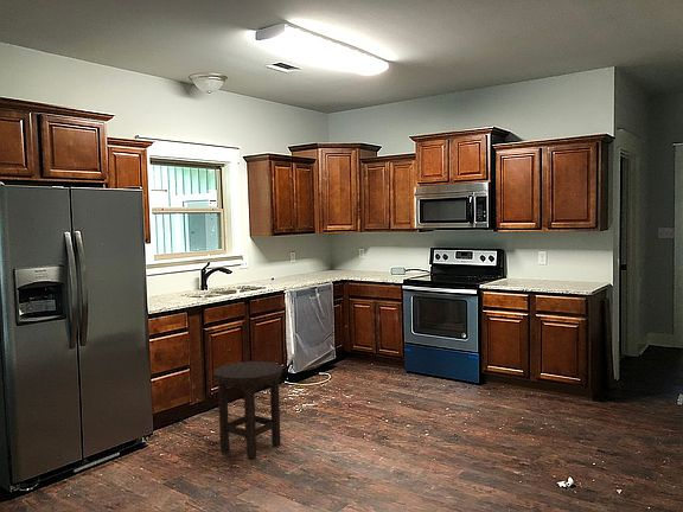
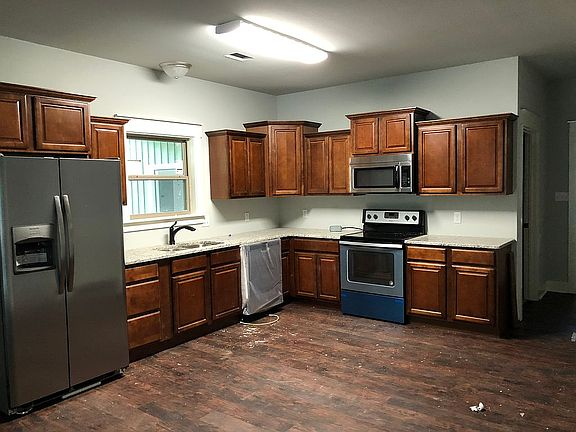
- stool [212,360,283,460]
